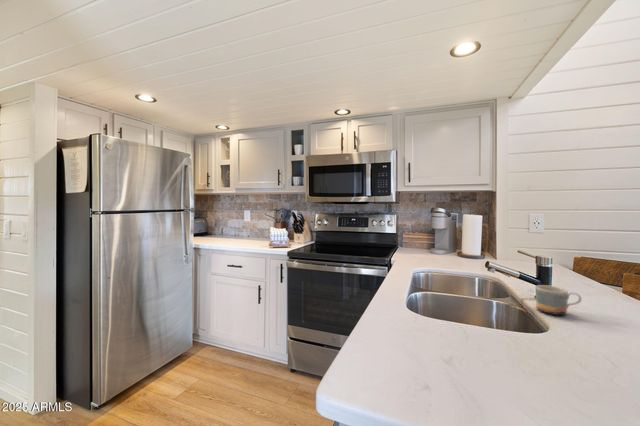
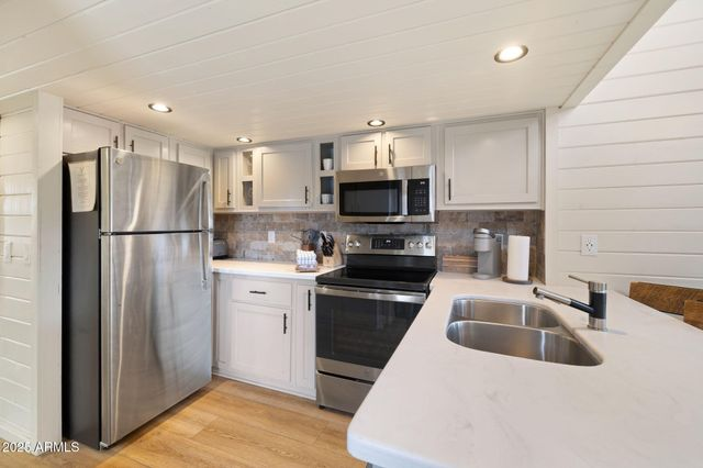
- mug [535,284,583,316]
